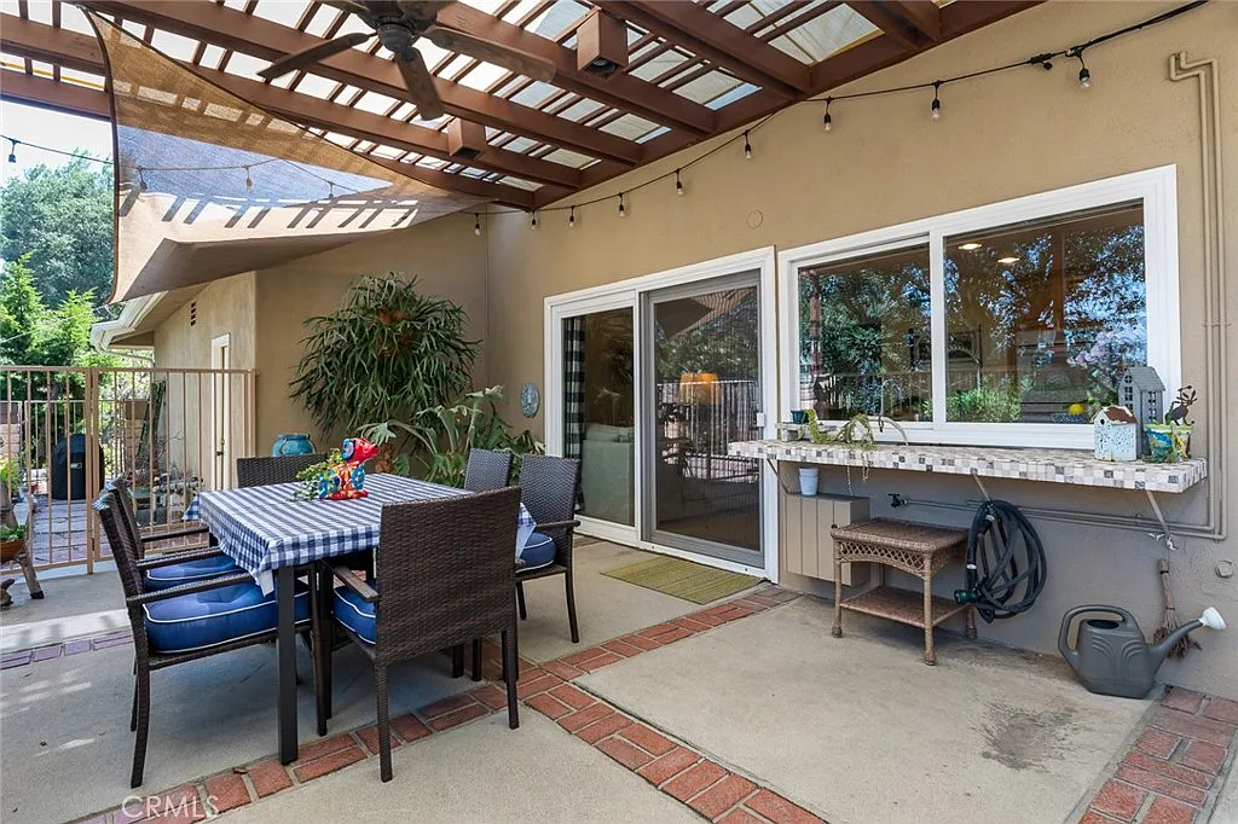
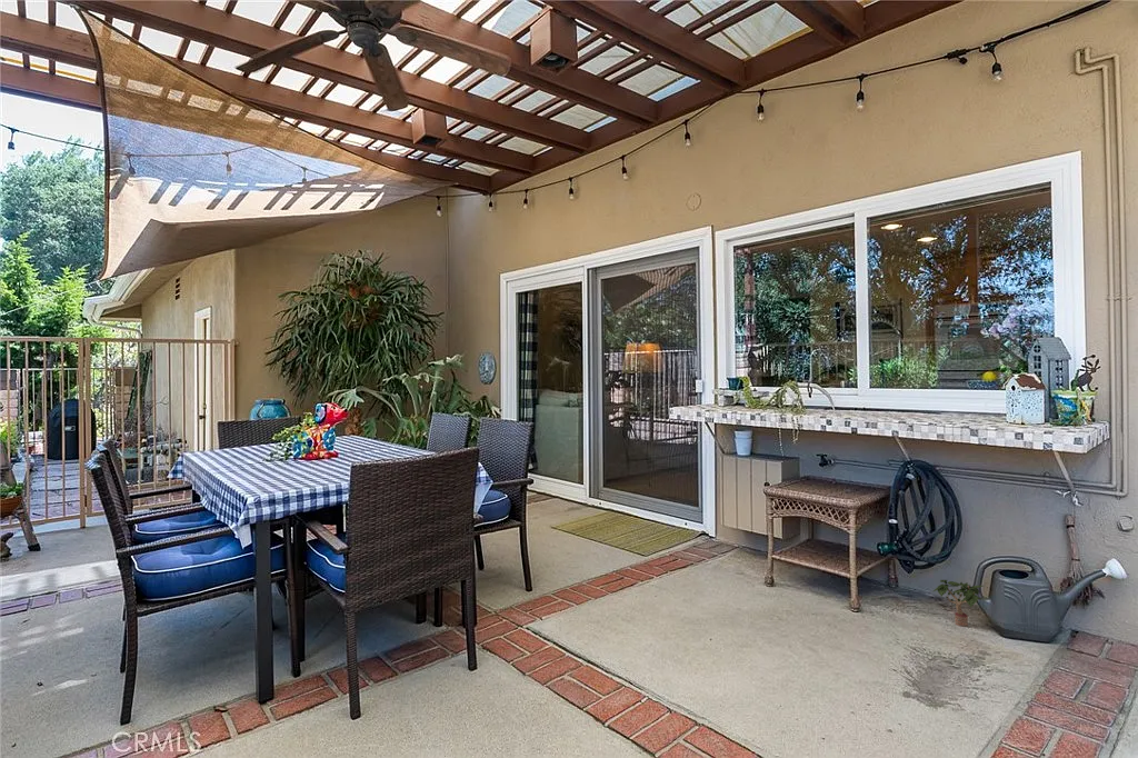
+ potted plant [932,579,985,628]
